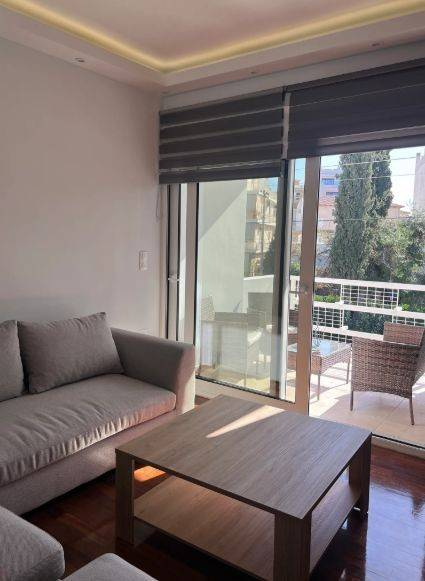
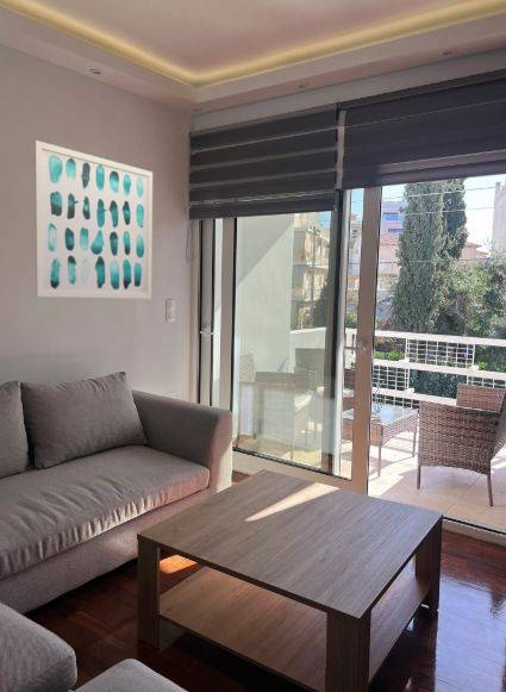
+ wall art [33,139,154,300]
